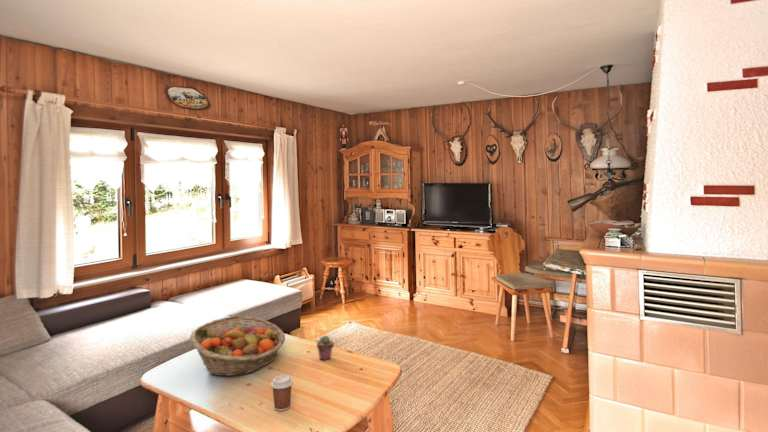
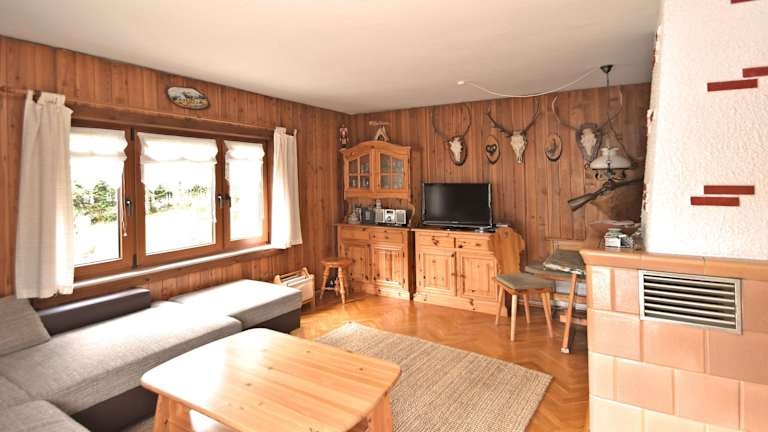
- fruit basket [189,315,286,377]
- potted succulent [316,334,335,361]
- coffee cup [270,374,294,412]
